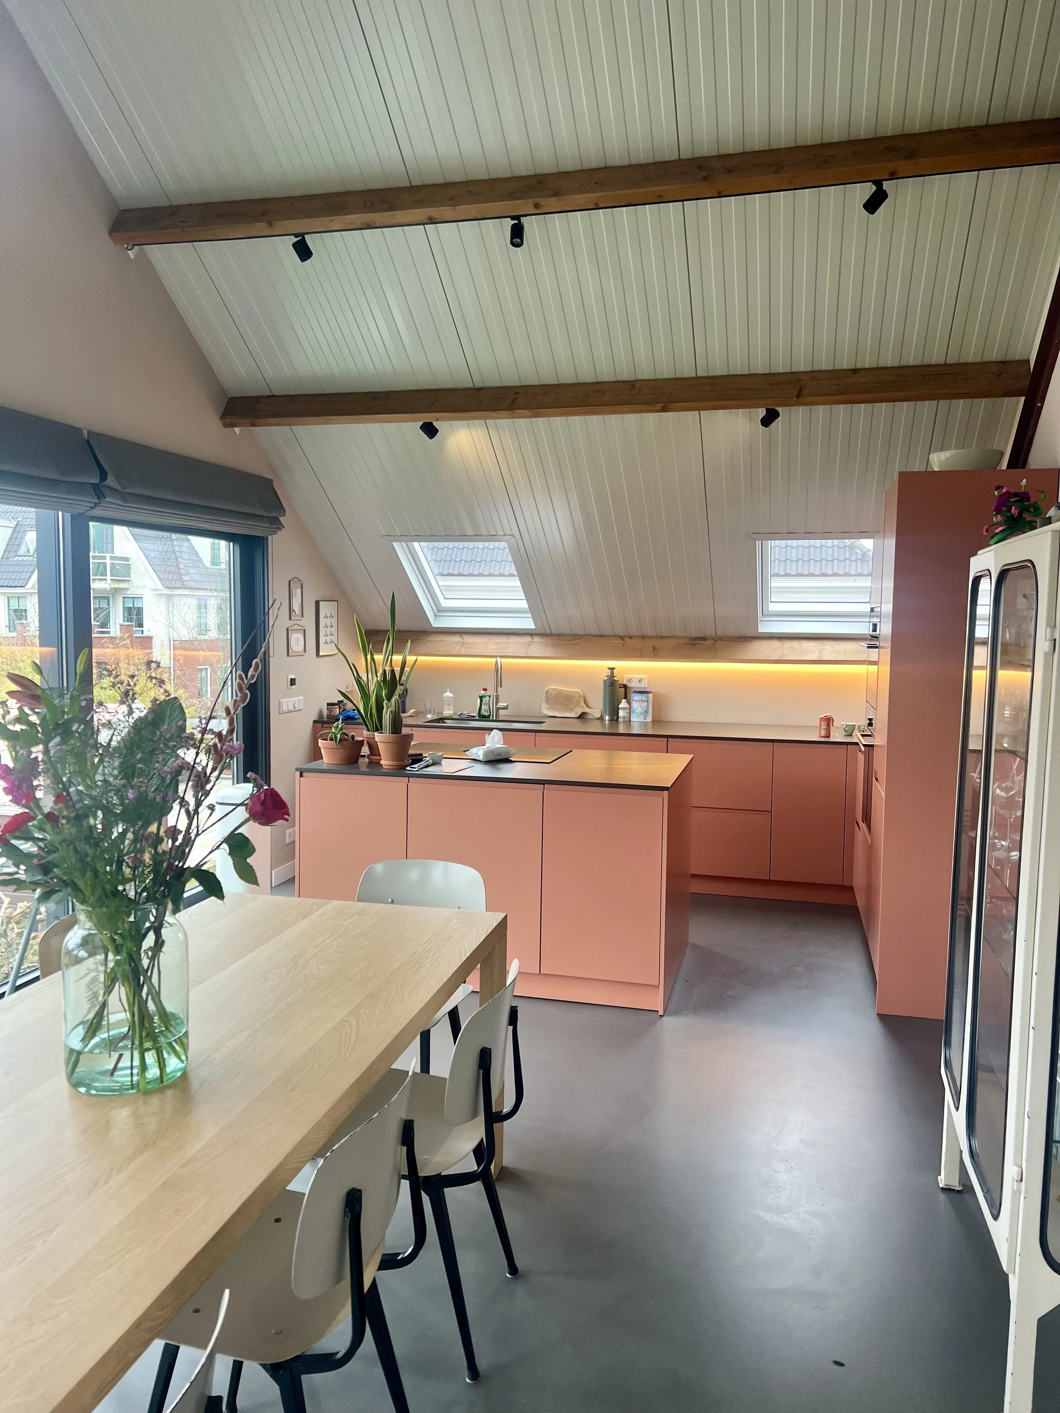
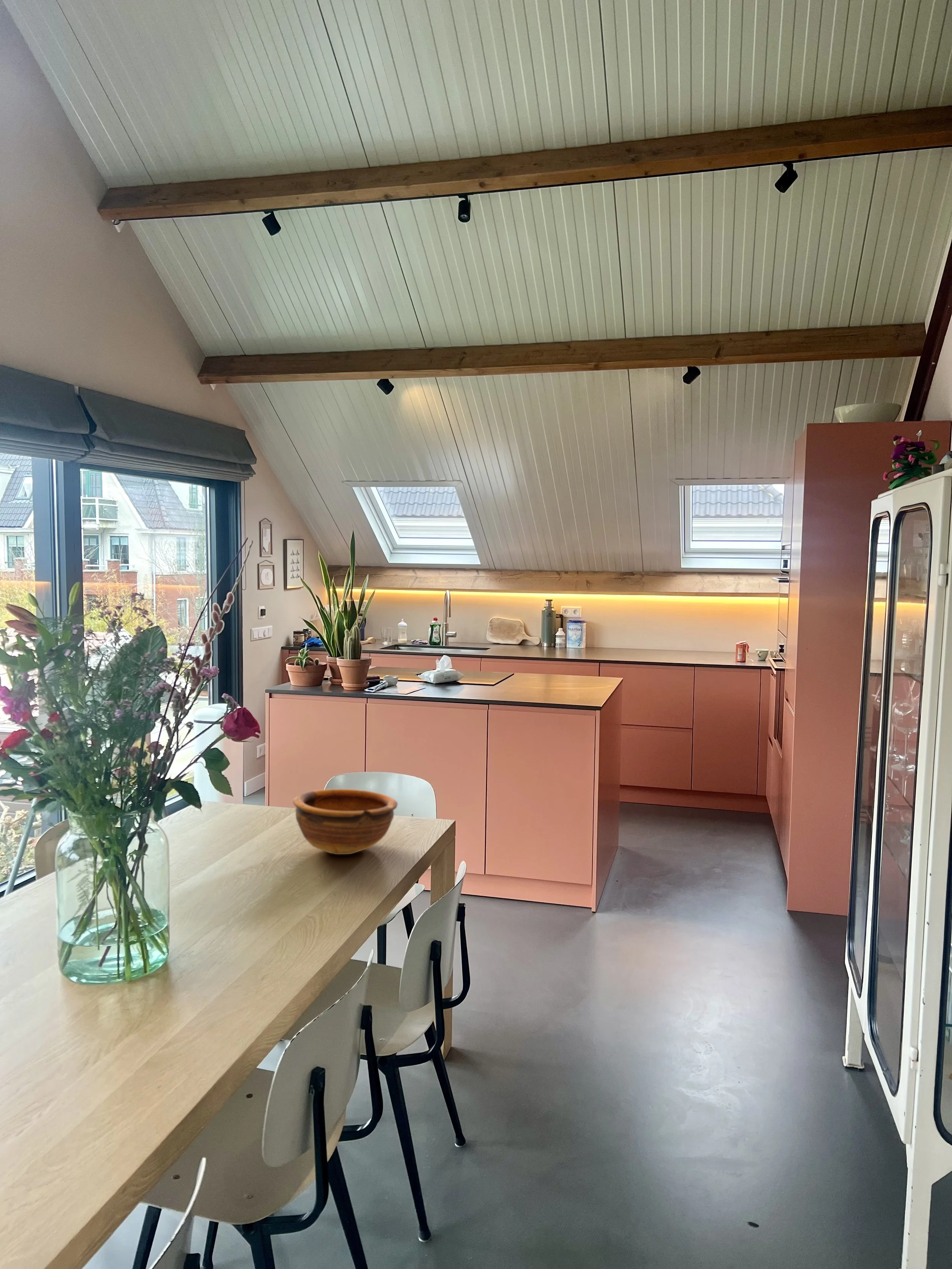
+ bowl [292,789,398,855]
